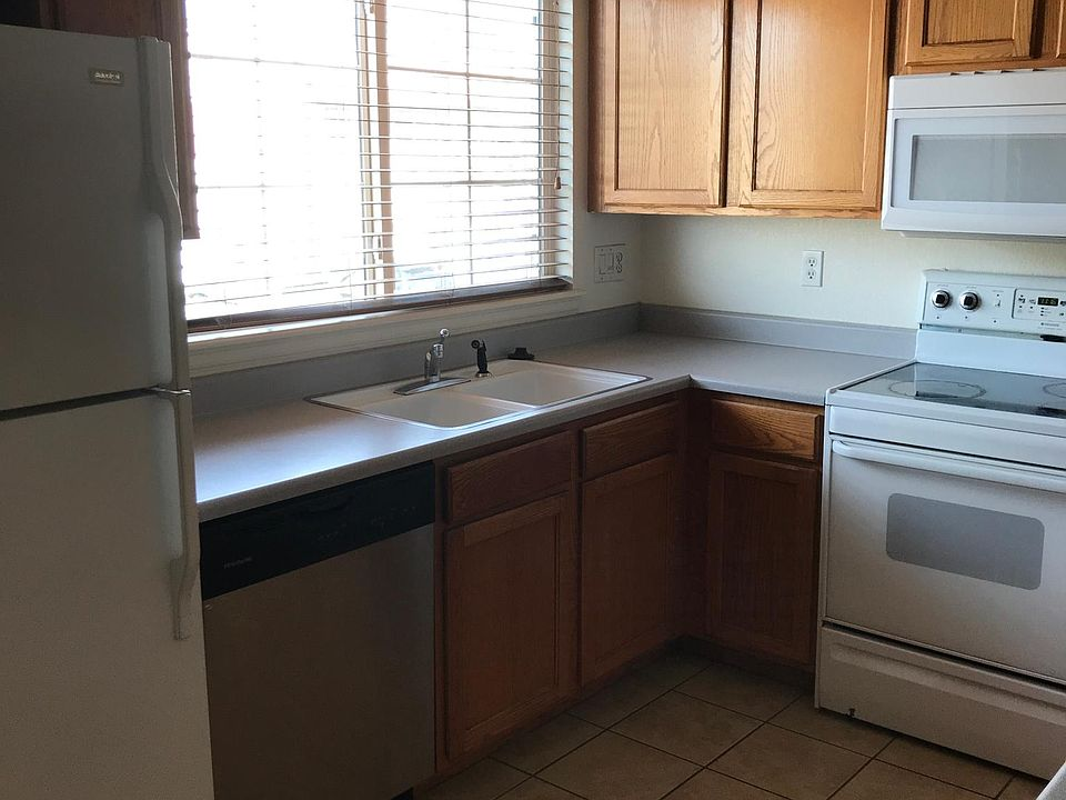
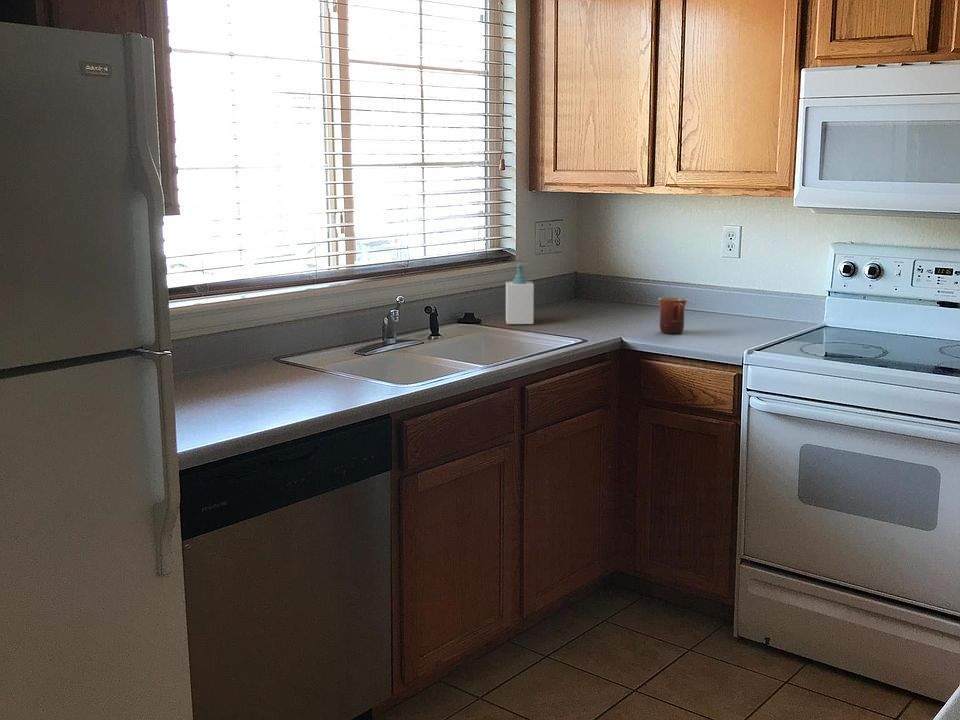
+ mug [657,297,688,335]
+ soap bottle [505,262,535,325]
